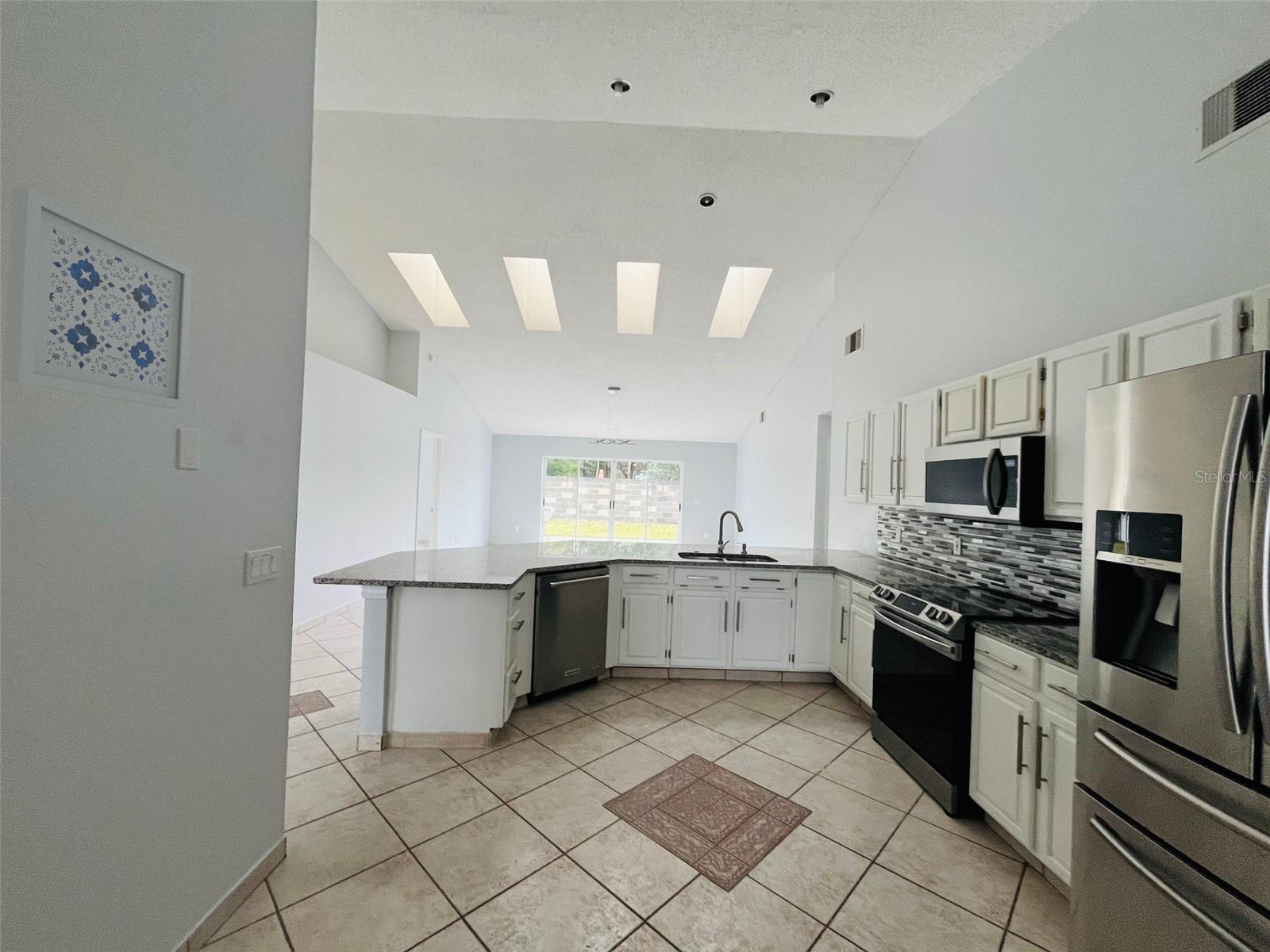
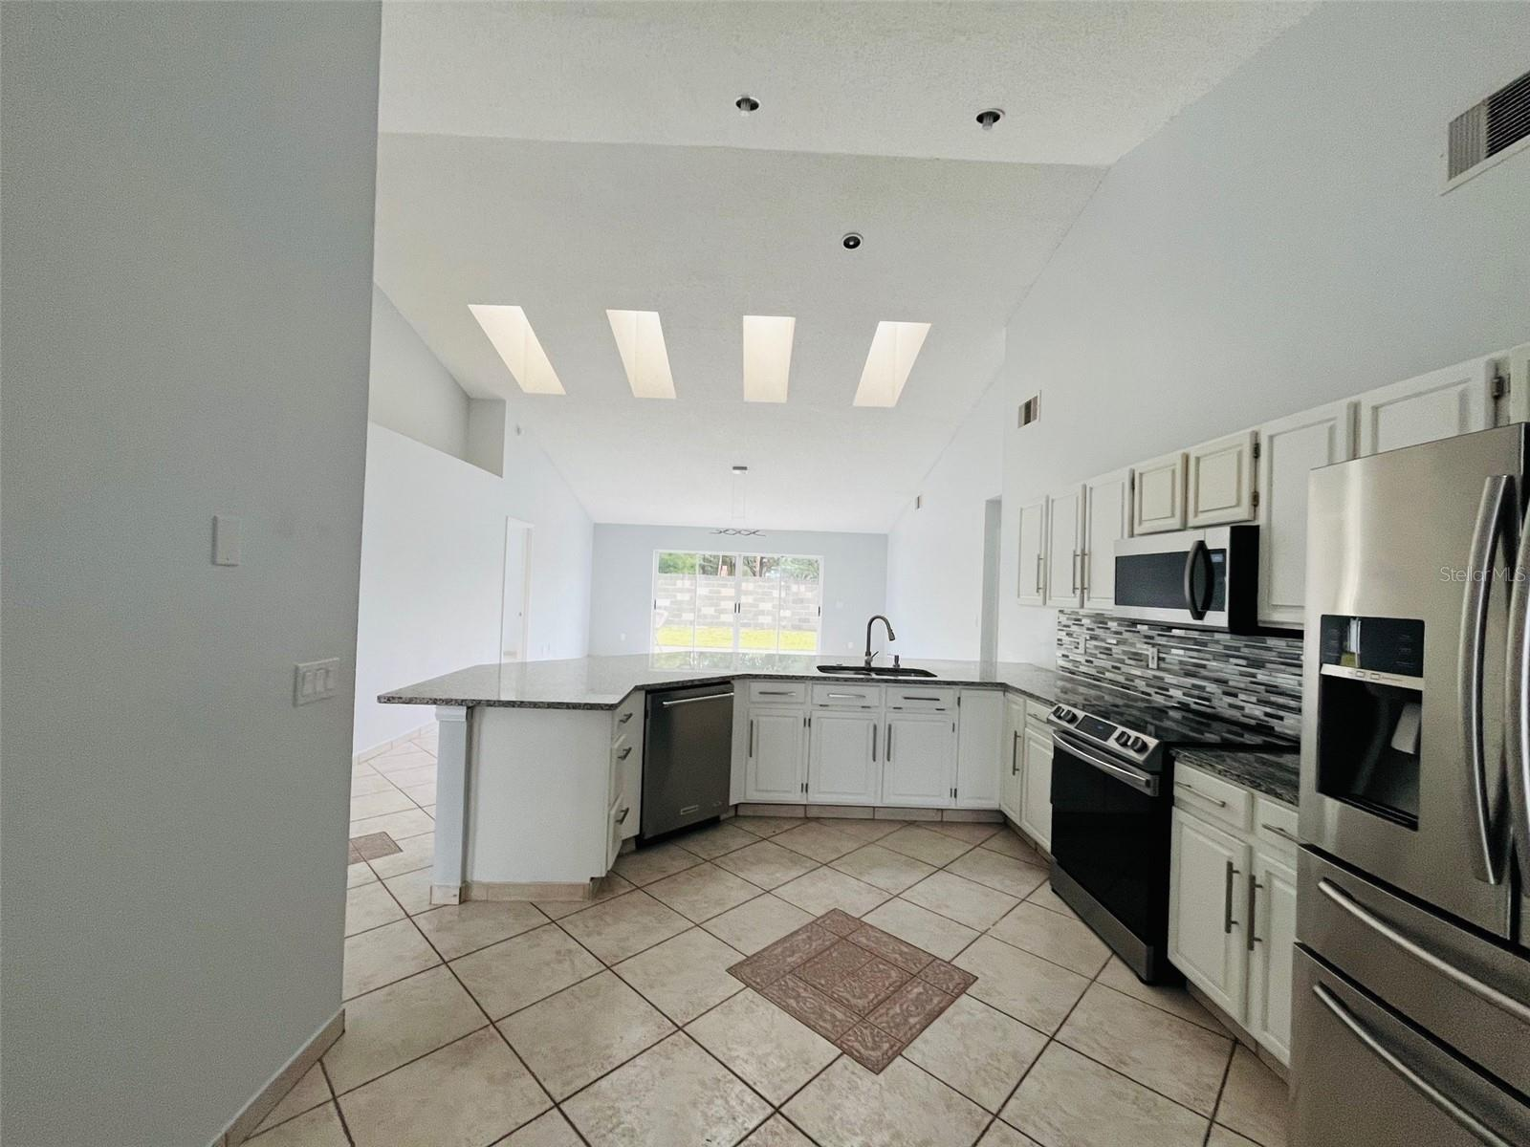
- wall art [2,186,193,410]
